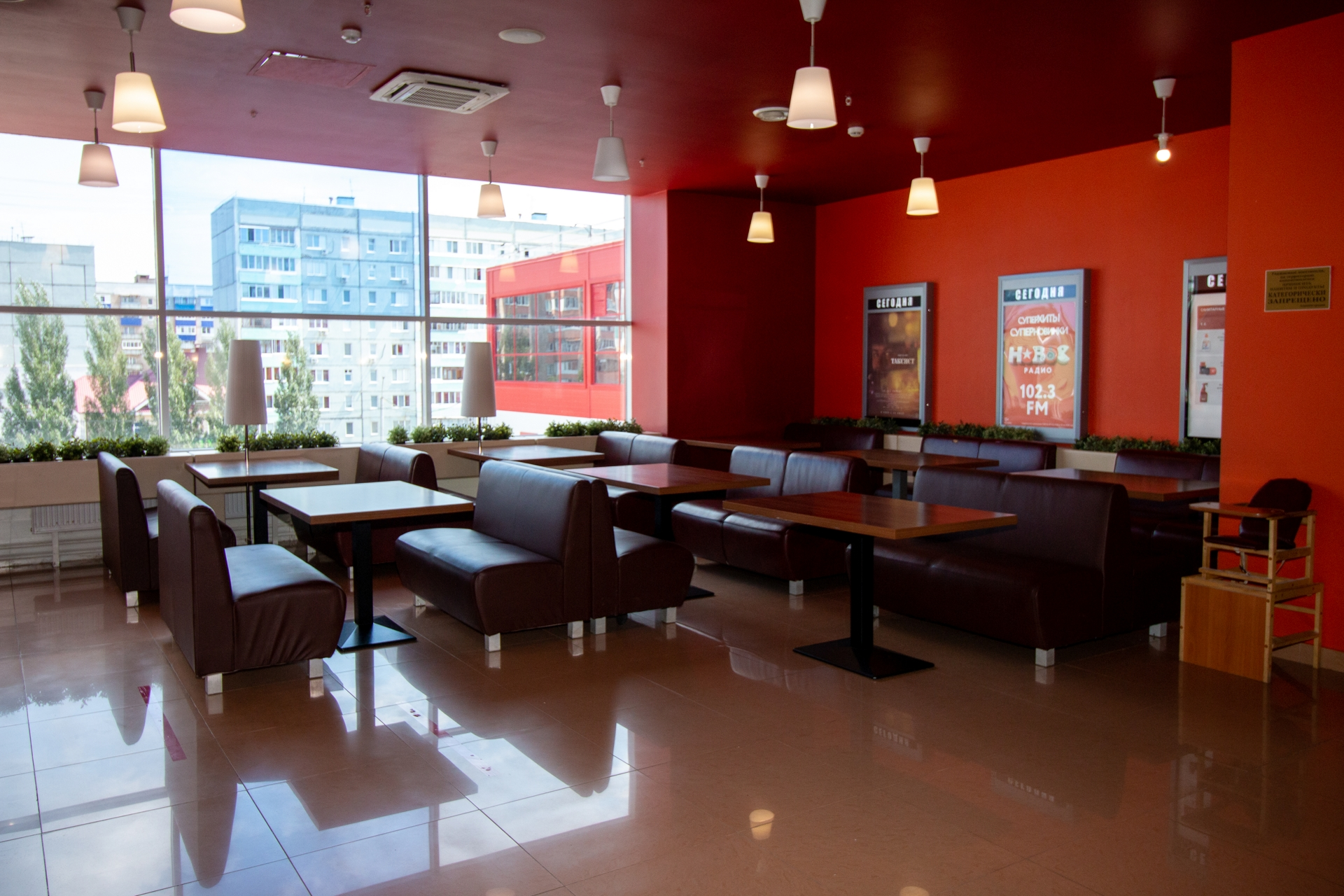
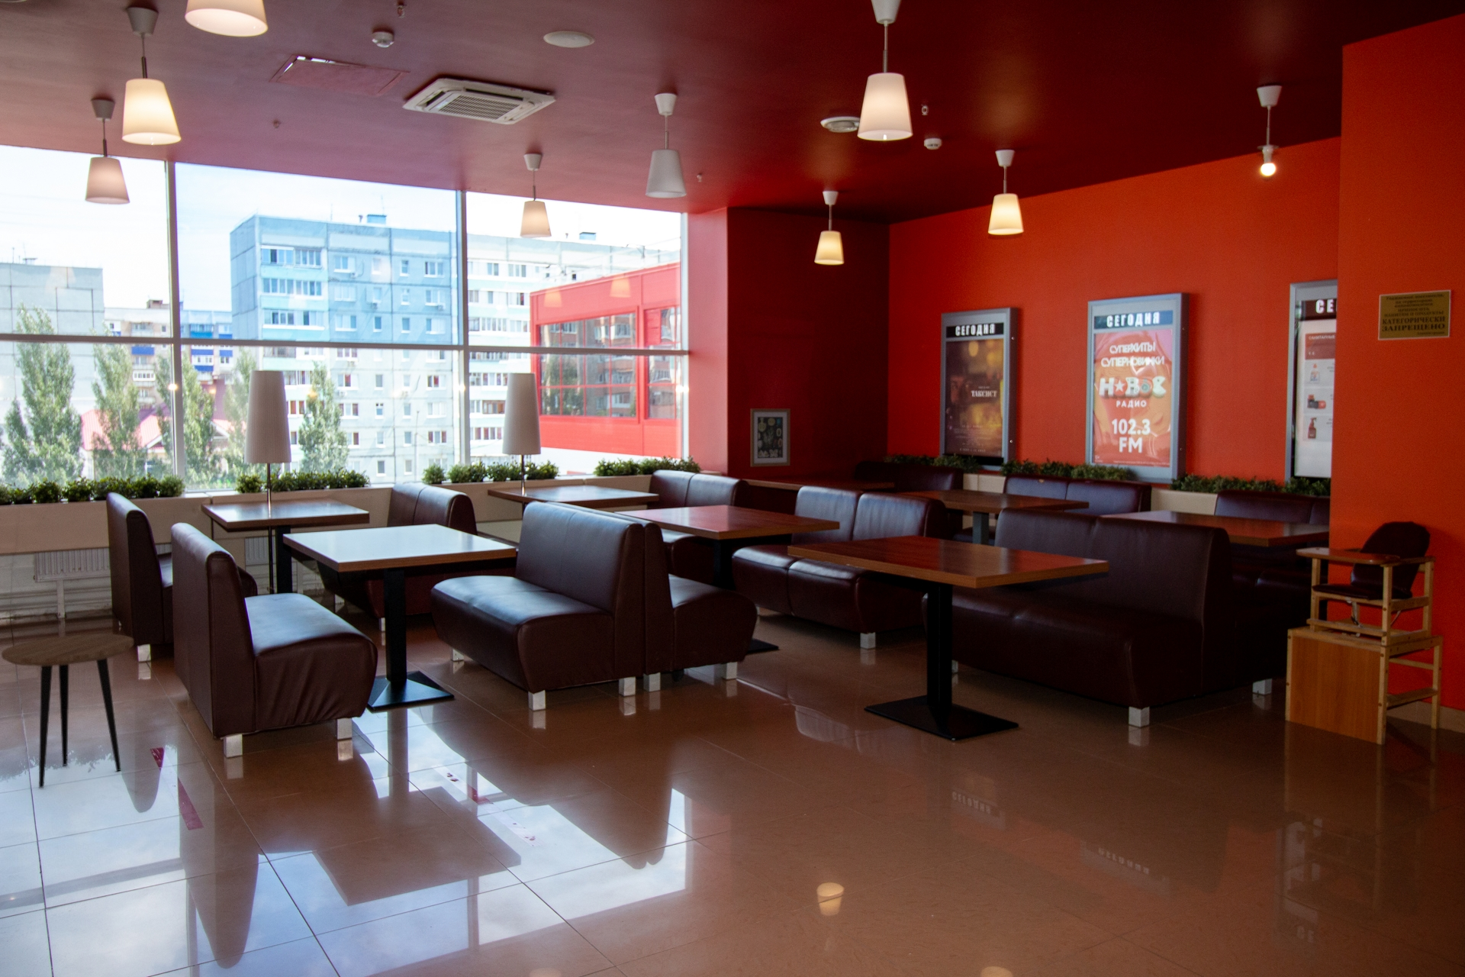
+ side table [1,634,134,789]
+ wall art [750,408,791,467]
